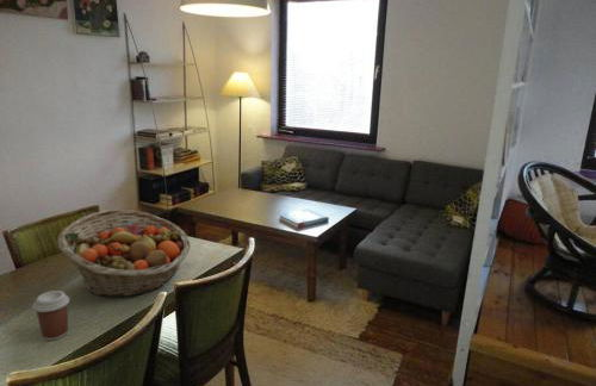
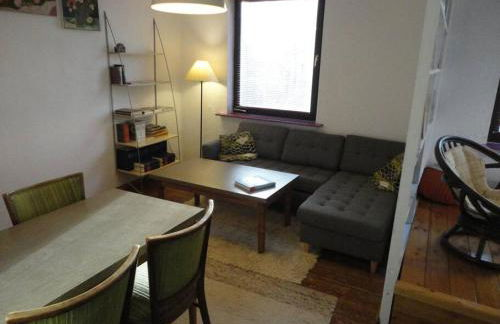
- coffee cup [31,290,70,342]
- fruit basket [56,208,192,298]
